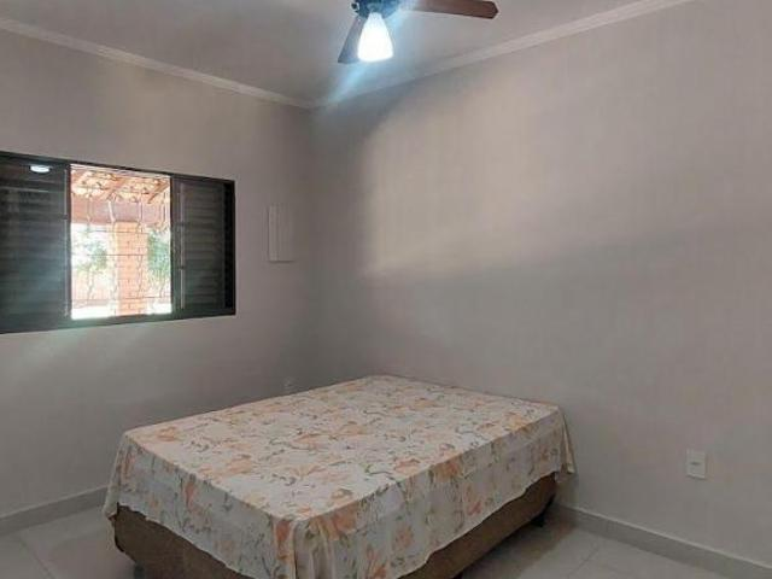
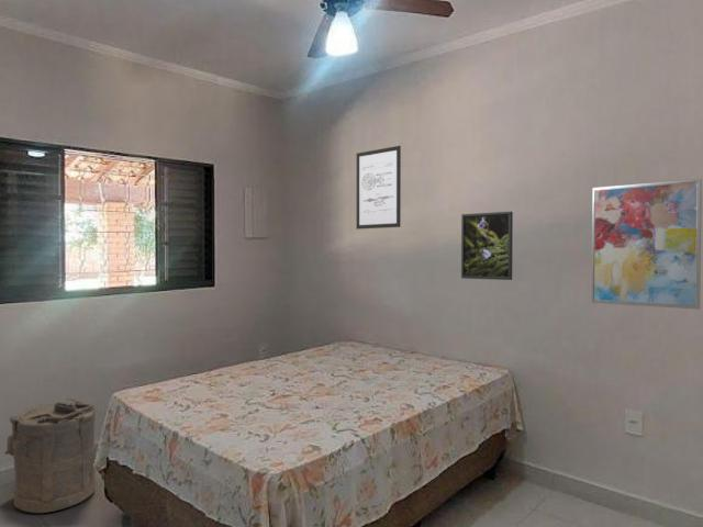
+ wall art [591,178,703,311]
+ laundry hamper [3,397,97,514]
+ wall art [355,145,402,229]
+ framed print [460,211,514,281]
